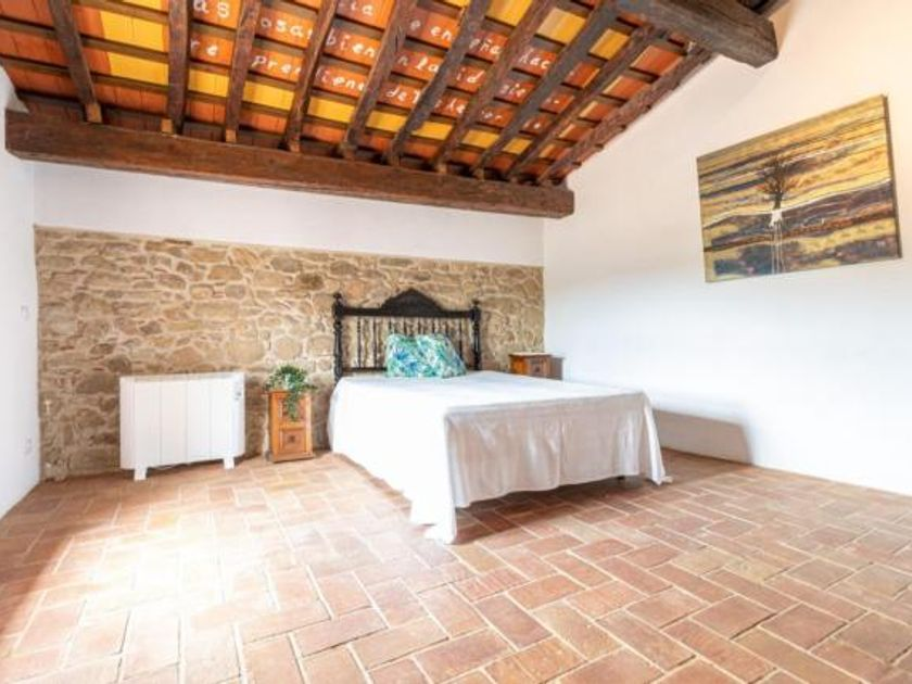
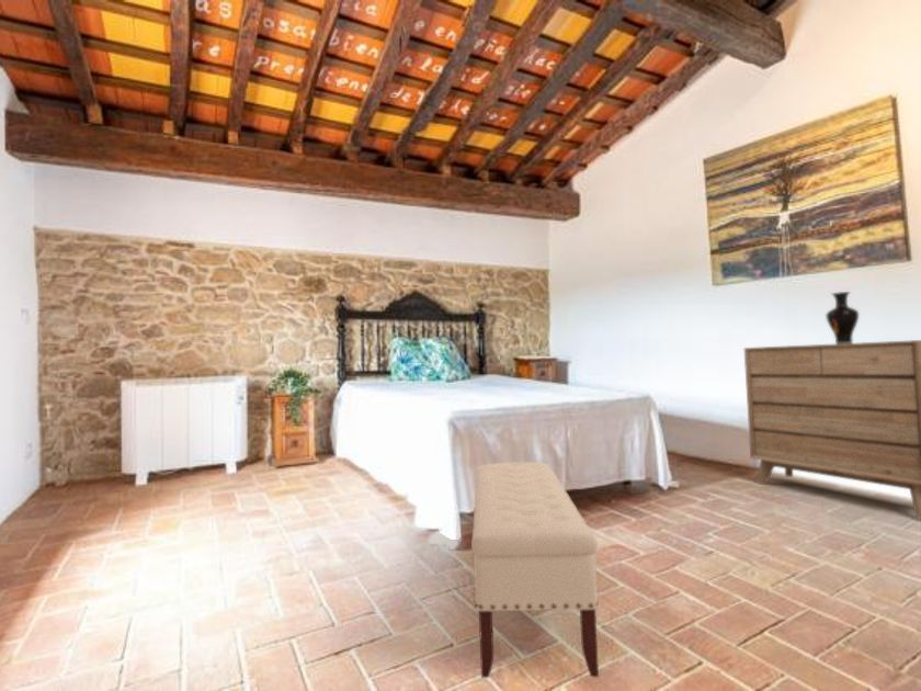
+ bench [470,461,600,679]
+ vase [825,291,860,344]
+ dresser [743,339,921,520]
